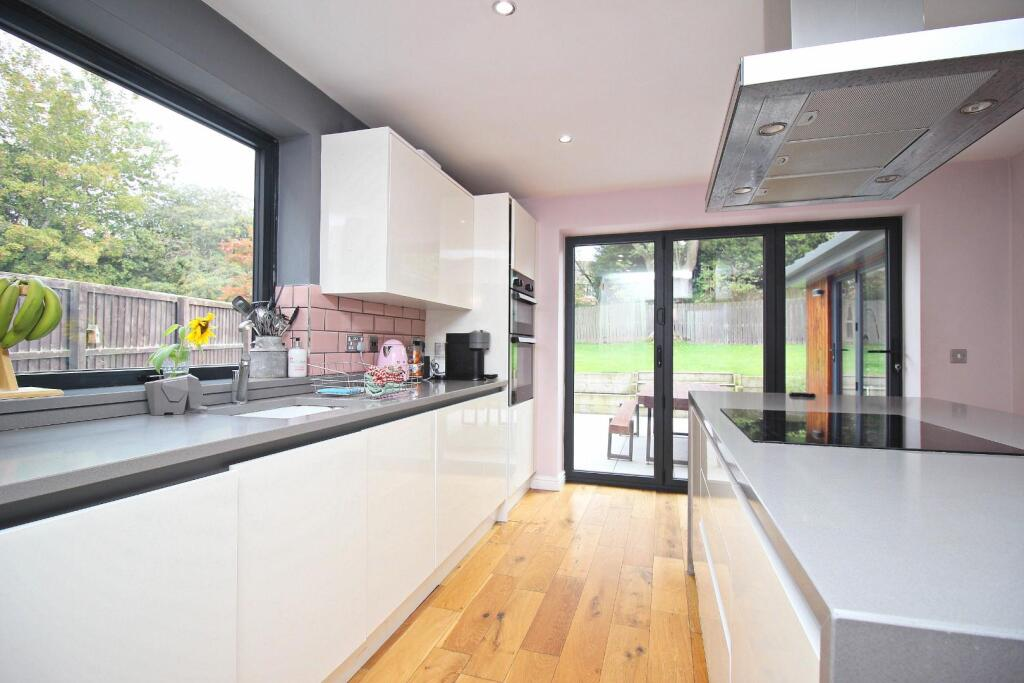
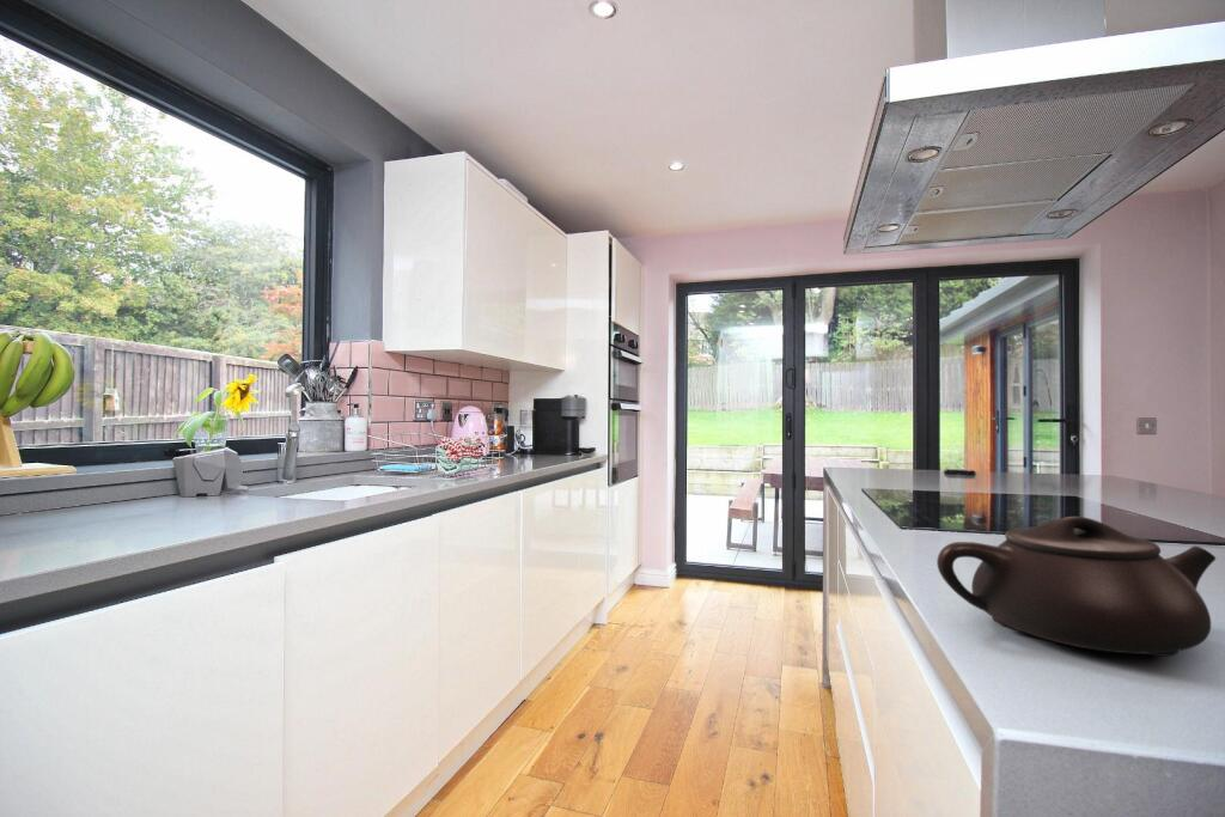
+ teapot [935,516,1217,658]
